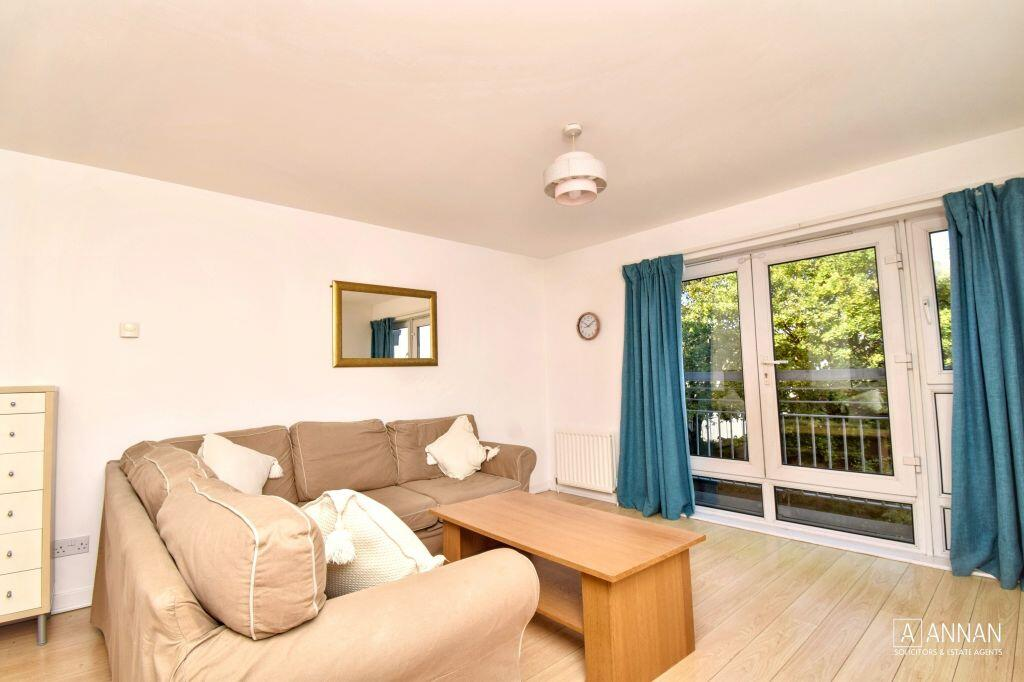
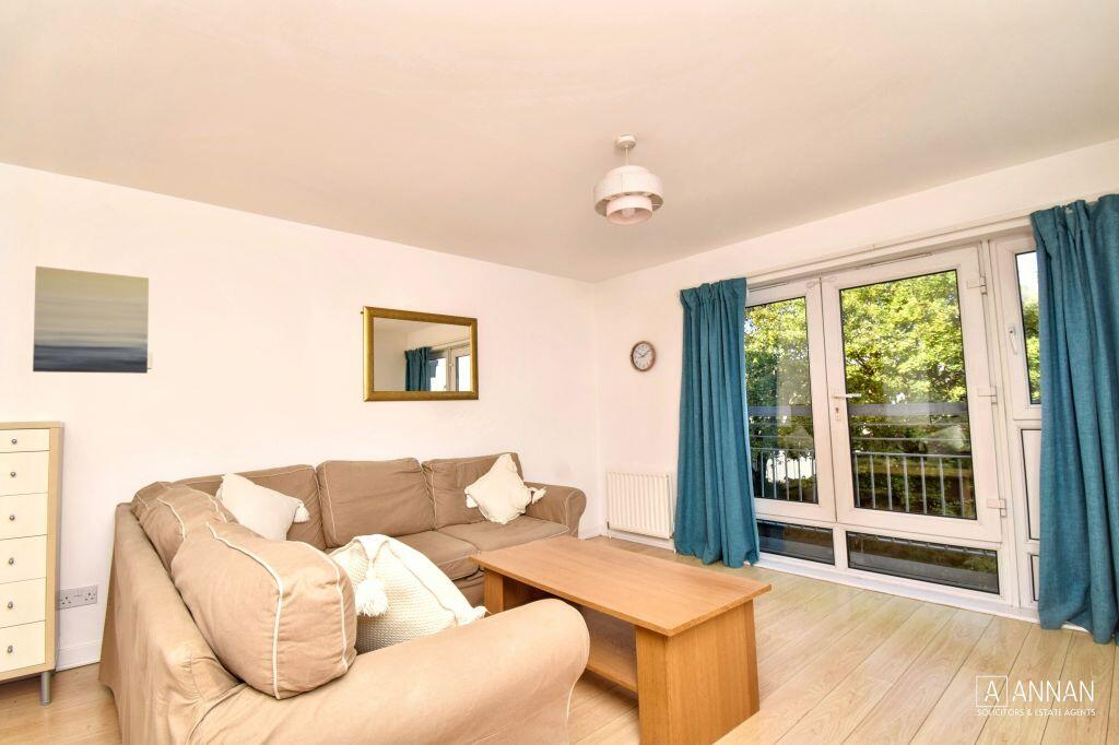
+ wall art [32,265,150,375]
